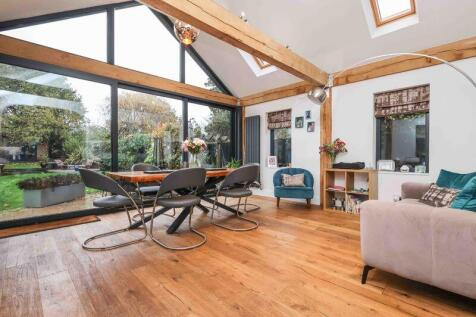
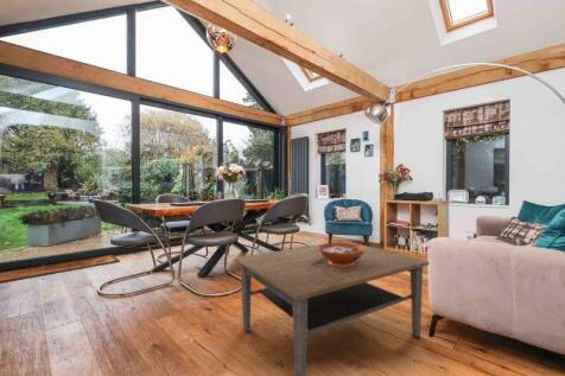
+ decorative bowl [319,242,364,267]
+ coffee table [234,240,430,376]
